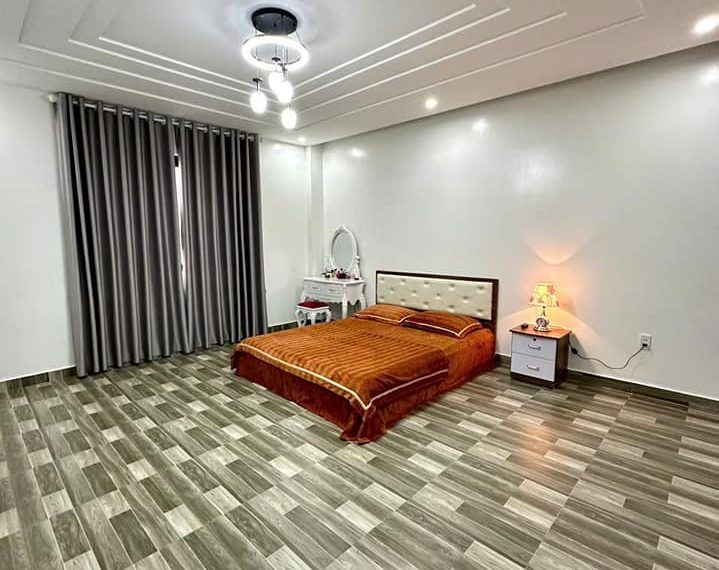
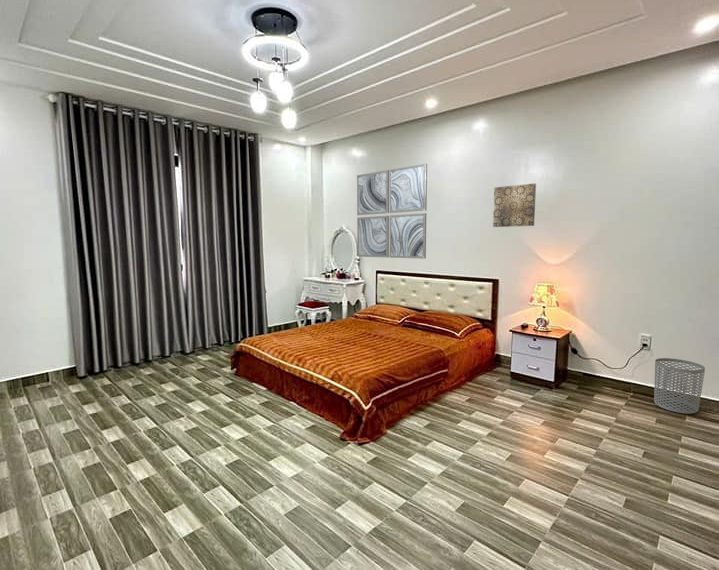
+ wall art [492,182,537,228]
+ waste bin [653,357,706,415]
+ wall art [356,163,428,260]
